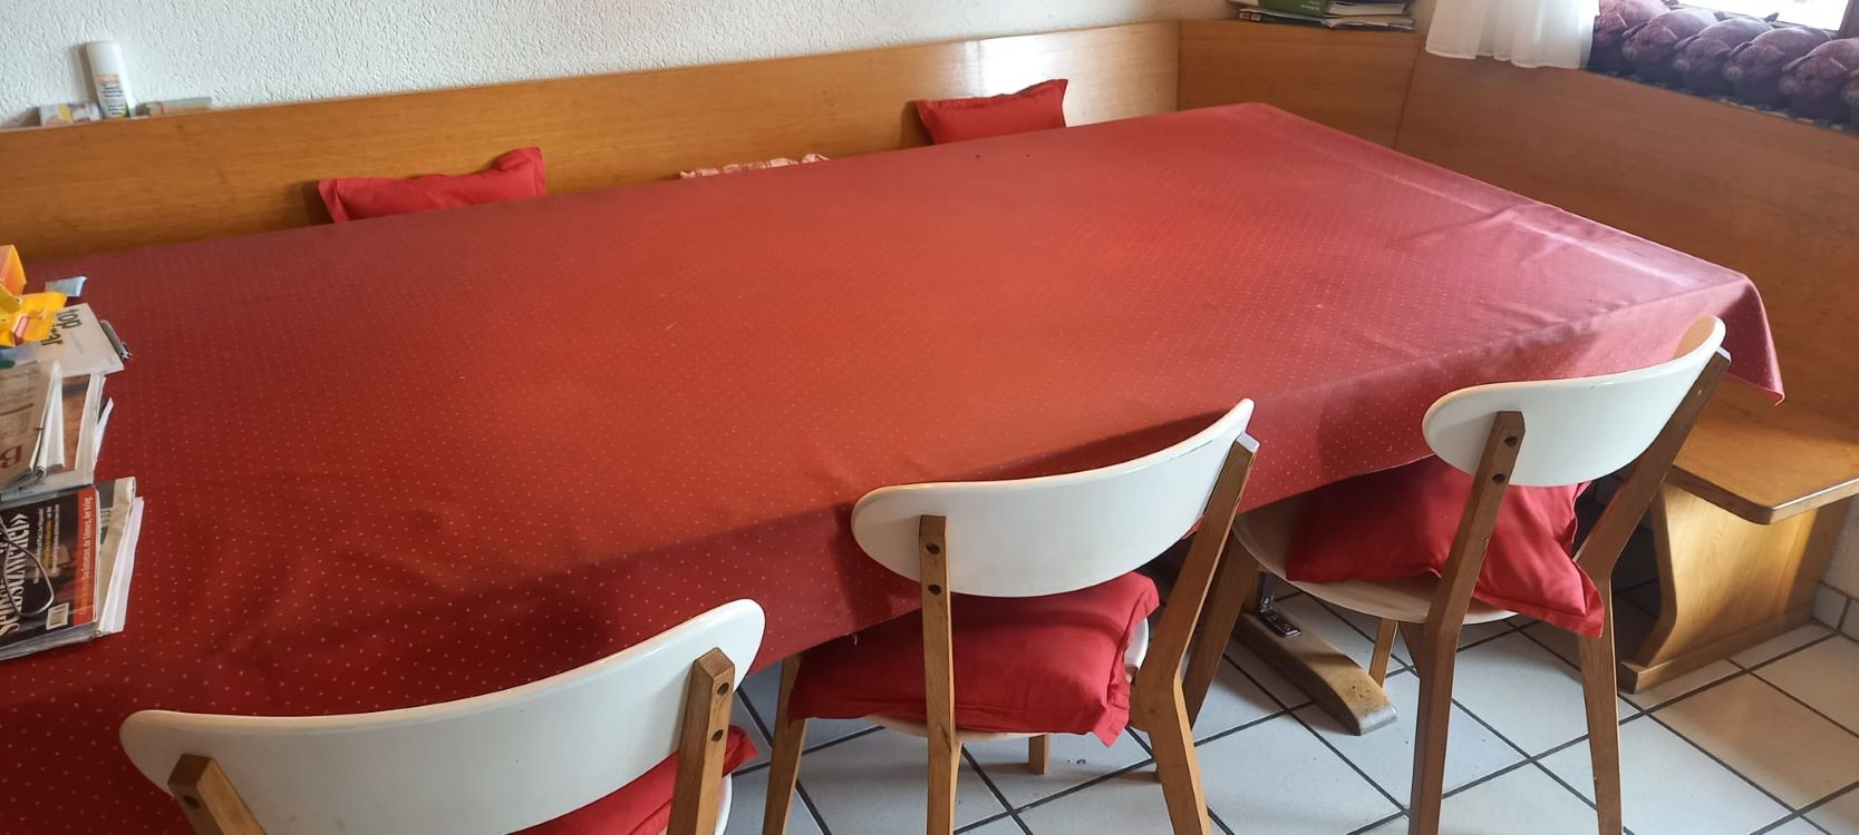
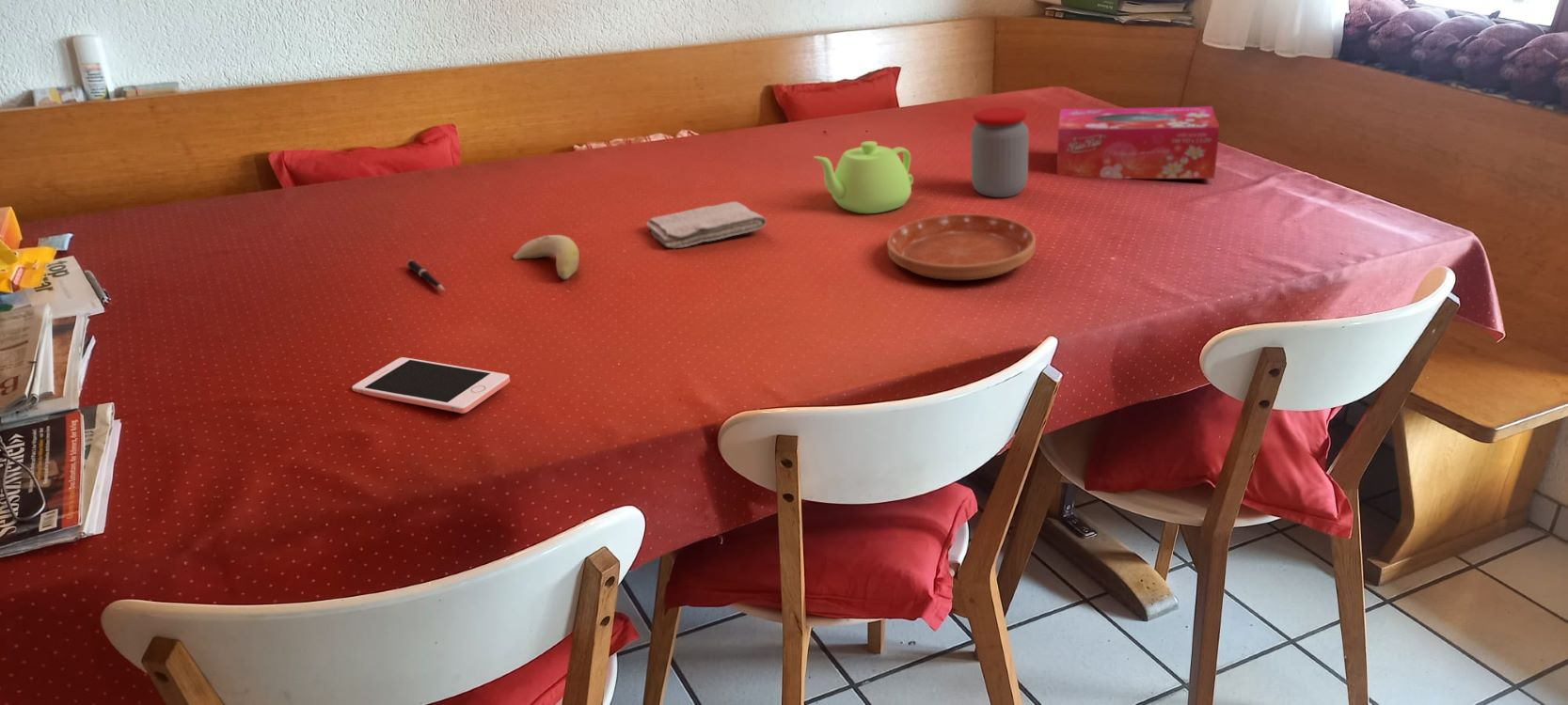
+ jar [970,106,1030,198]
+ saucer [886,212,1037,281]
+ cell phone [351,356,511,415]
+ fruit [512,234,580,280]
+ teapot [813,140,914,214]
+ washcloth [645,201,768,249]
+ tissue box [1056,105,1220,180]
+ pen [406,258,446,292]
